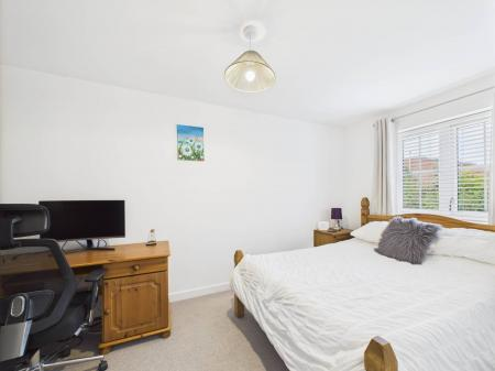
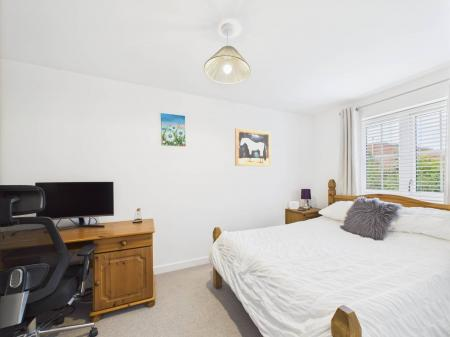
+ wall art [234,127,272,167]
